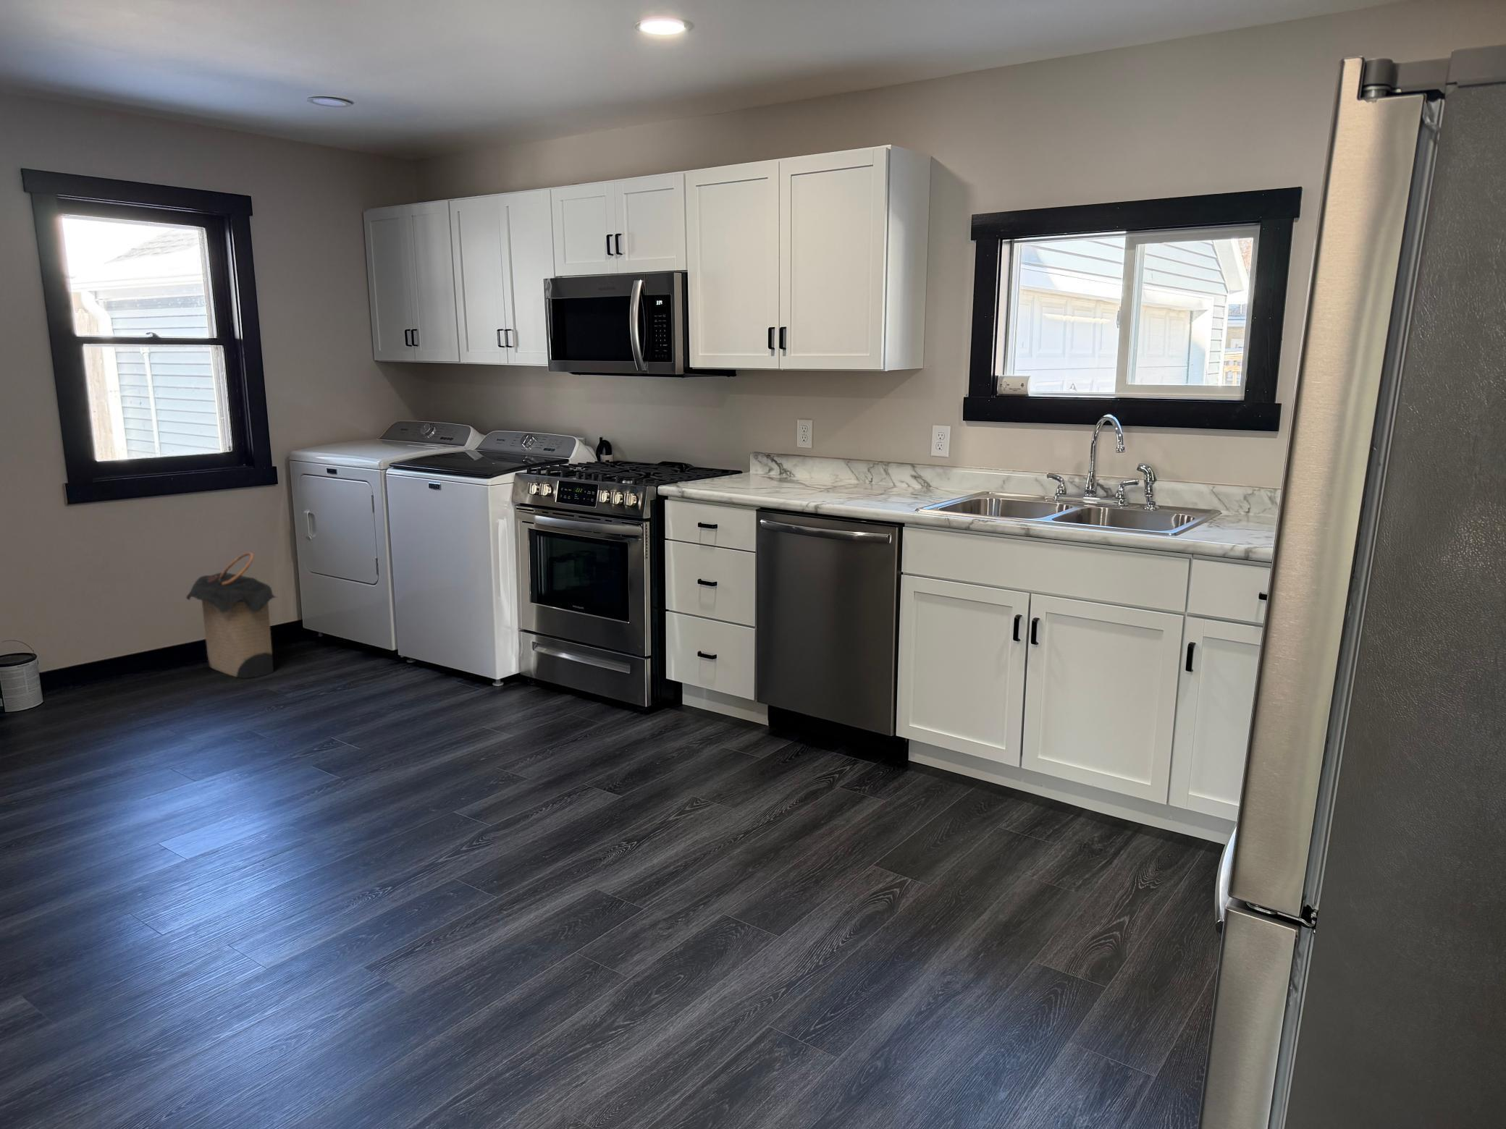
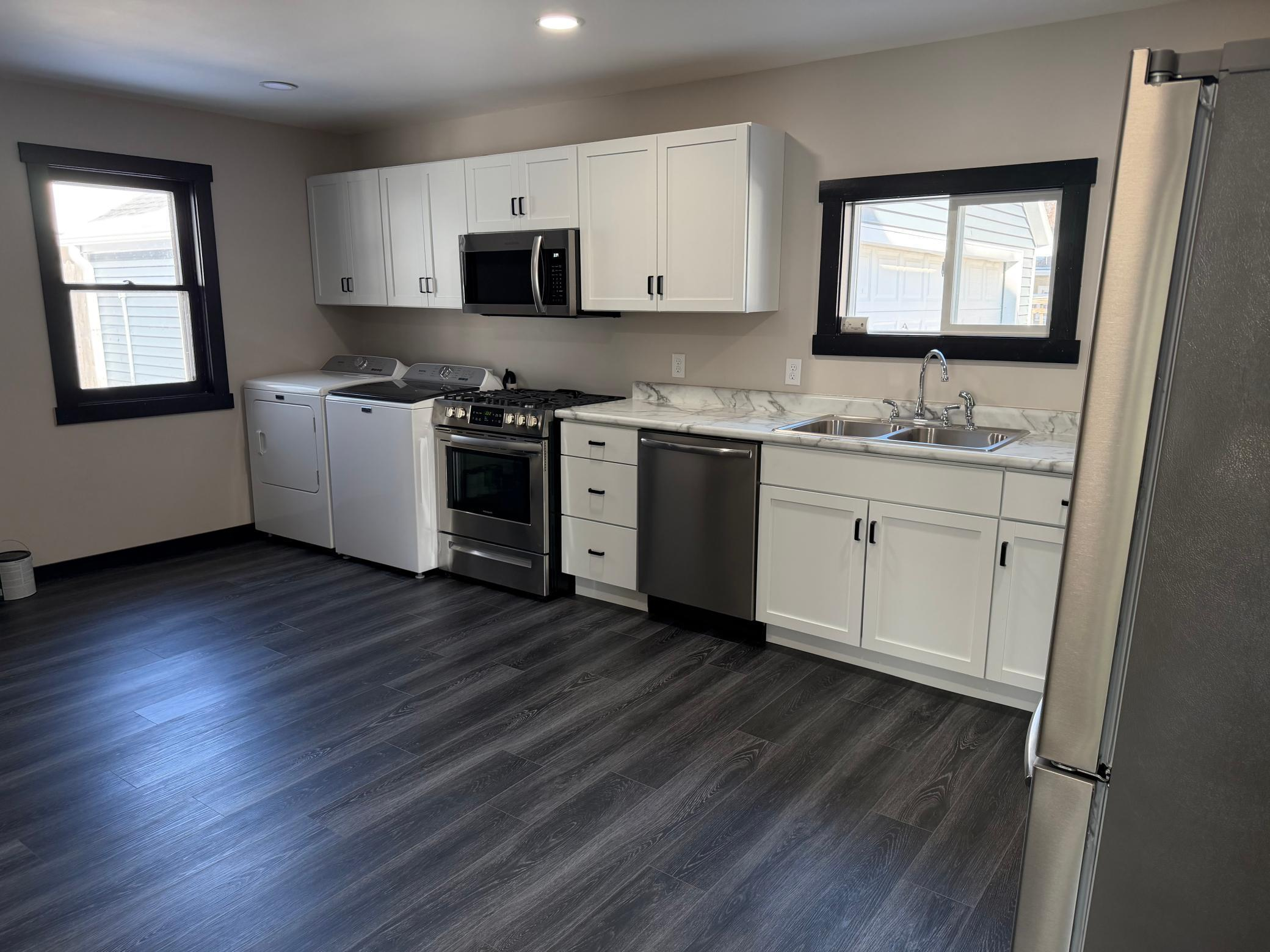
- laundry hamper [185,551,277,678]
